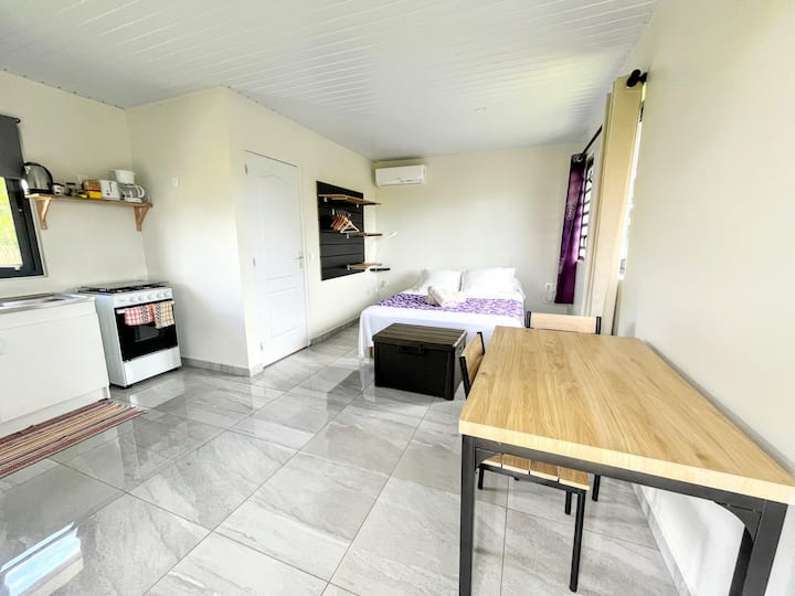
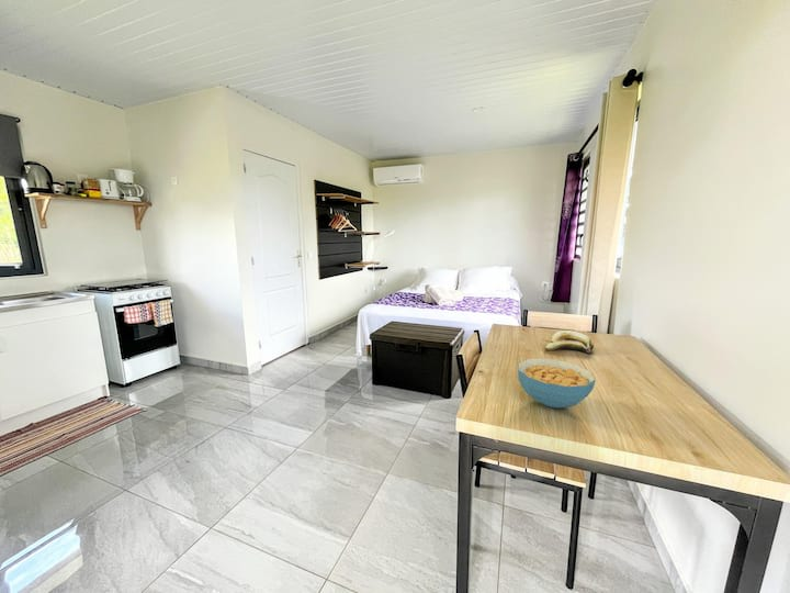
+ banana [544,329,595,355]
+ cereal bowl [517,357,597,410]
